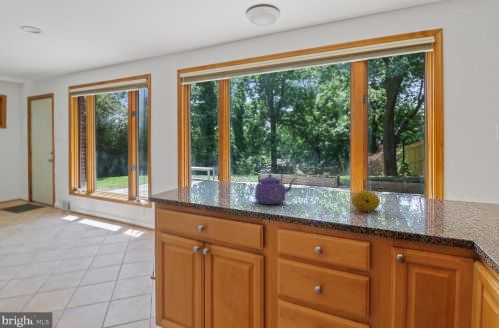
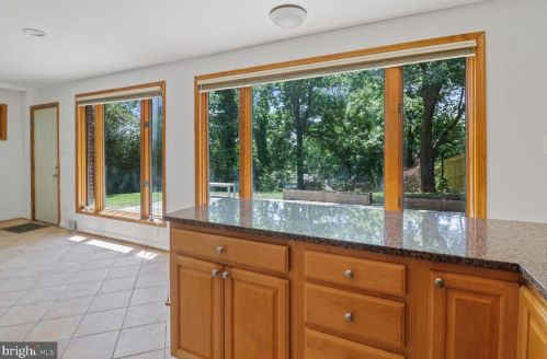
- fruit [350,190,381,212]
- kettle [254,164,297,205]
